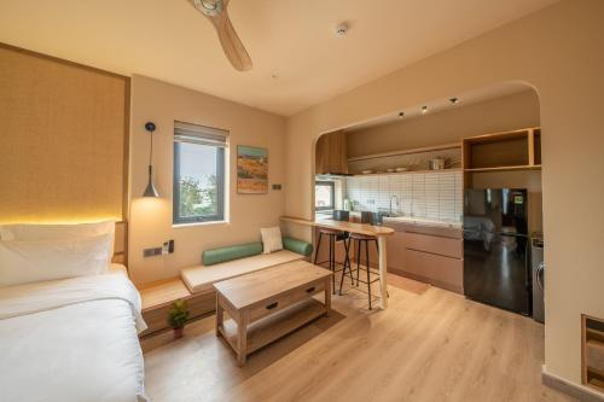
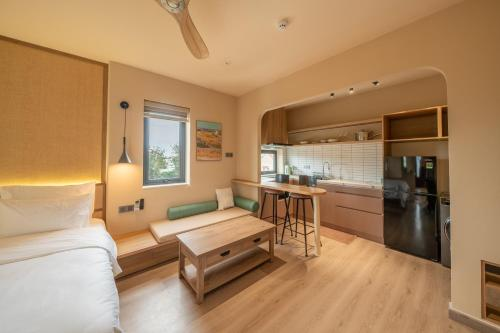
- potted plant [164,297,192,339]
